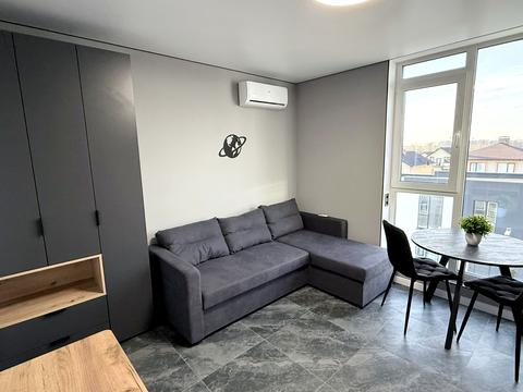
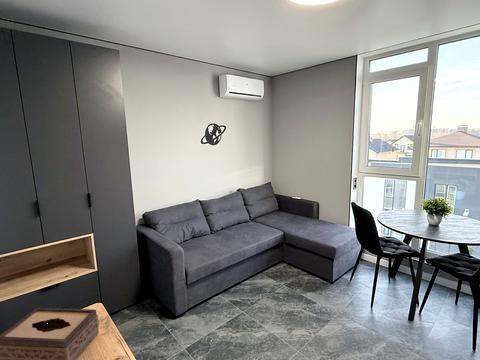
+ tissue box [0,307,100,360]
